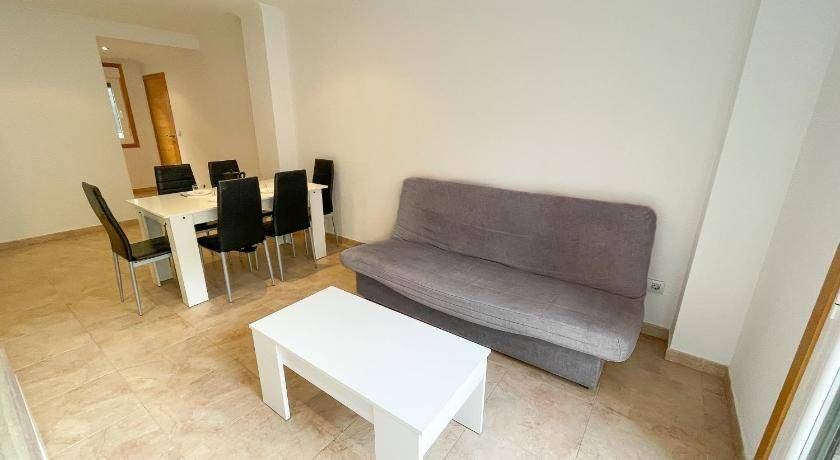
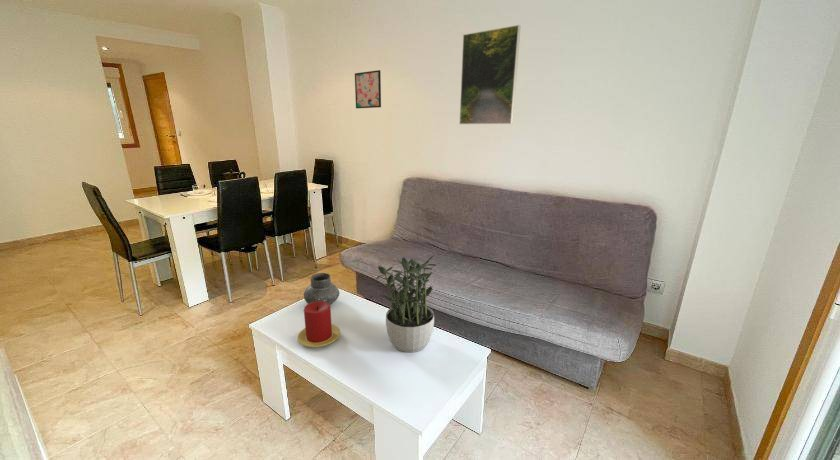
+ vase [303,272,340,305]
+ potted plant [375,255,437,353]
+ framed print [458,24,522,125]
+ wall art [354,69,382,109]
+ candle [296,301,341,348]
